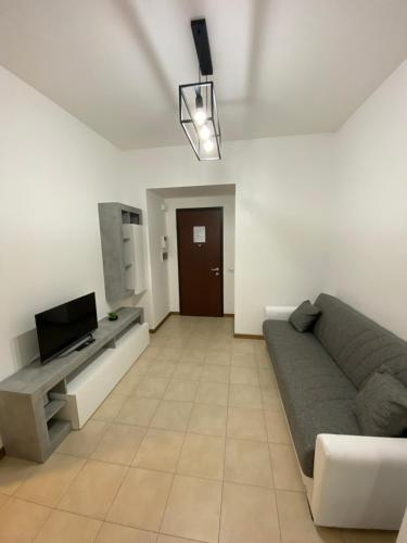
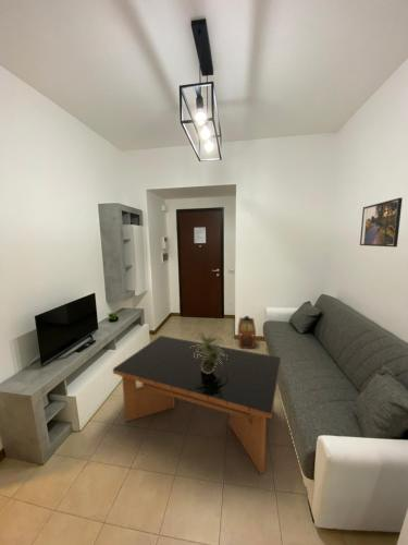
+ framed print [359,196,404,249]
+ coffee table [112,335,282,475]
+ potted plant [190,327,227,374]
+ speaker [237,315,257,350]
